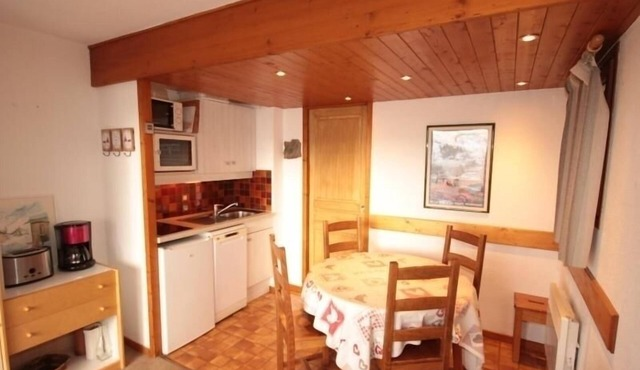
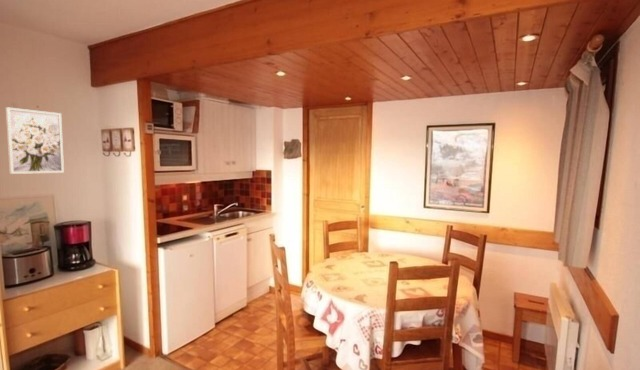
+ wall art [5,106,65,175]
